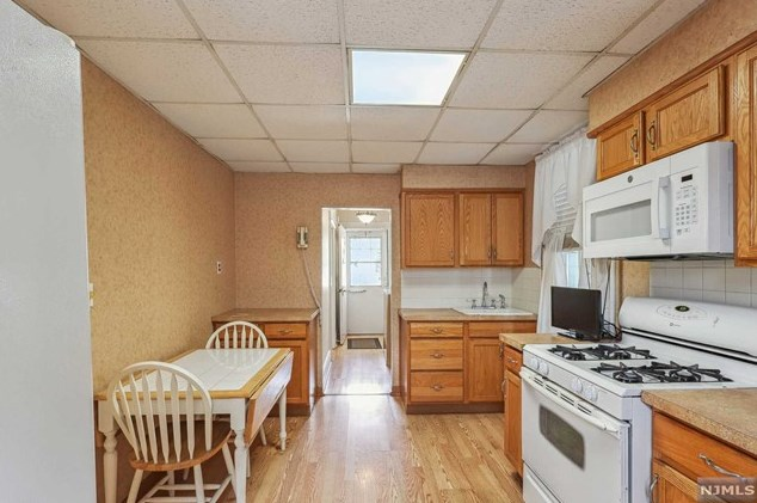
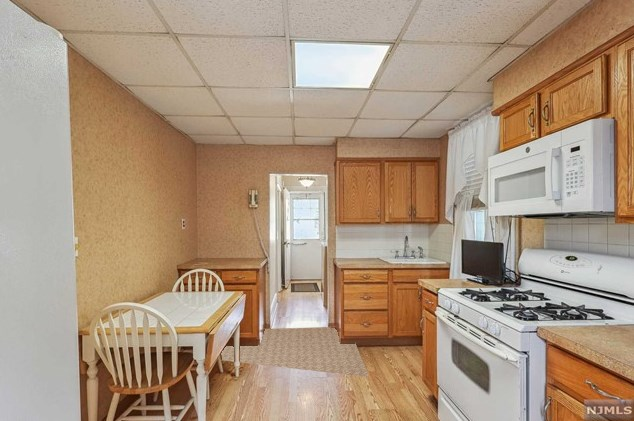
+ rug [221,326,370,378]
